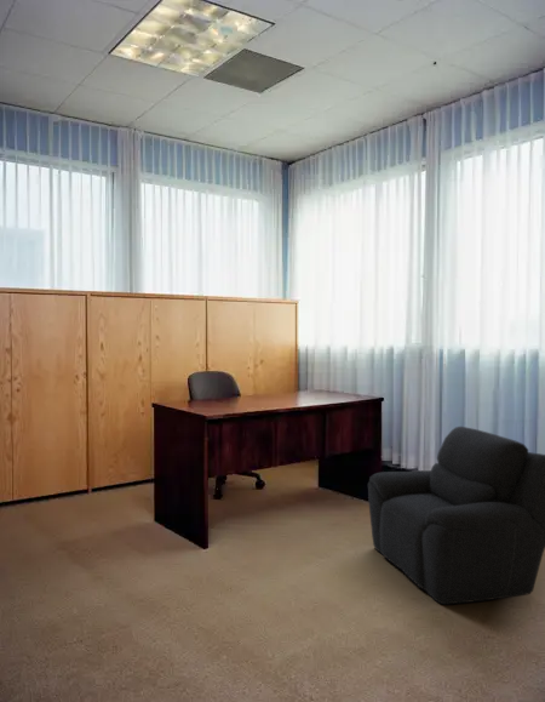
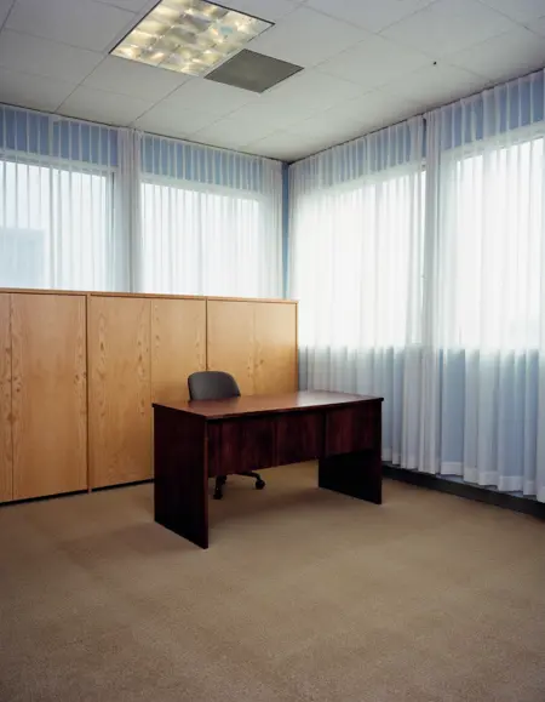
- armchair [367,426,545,605]
